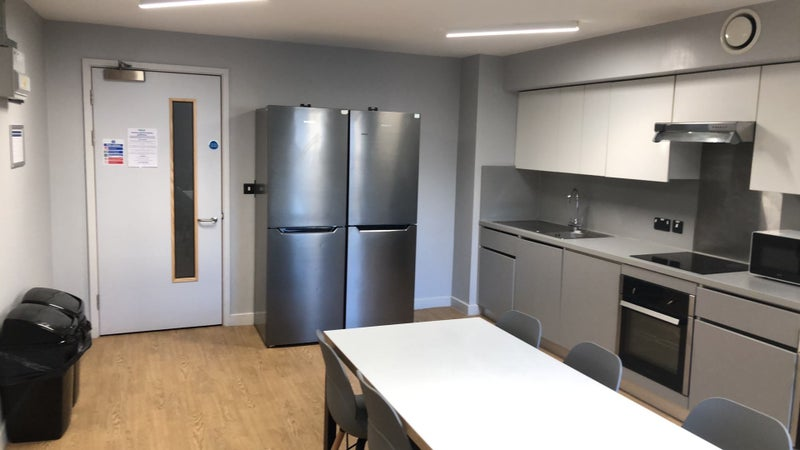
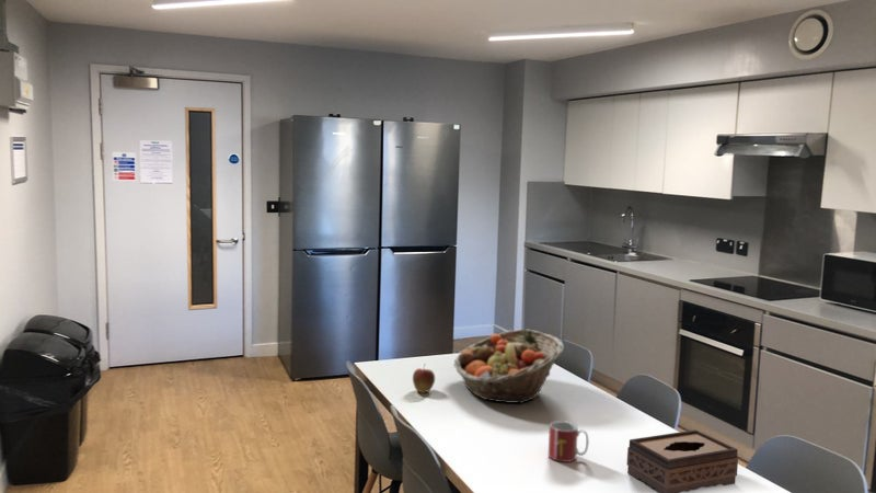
+ mug [548,420,590,463]
+ tissue box [626,428,739,493]
+ apple [412,364,436,393]
+ fruit basket [452,328,565,404]
